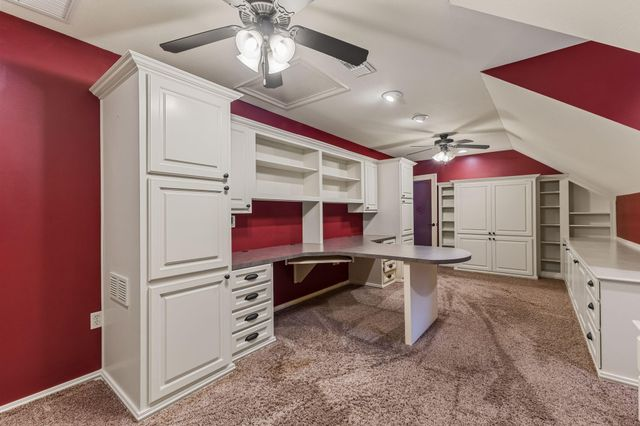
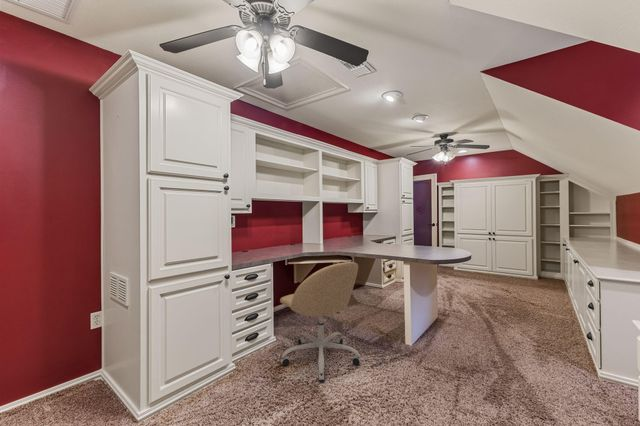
+ office chair [279,261,362,382]
